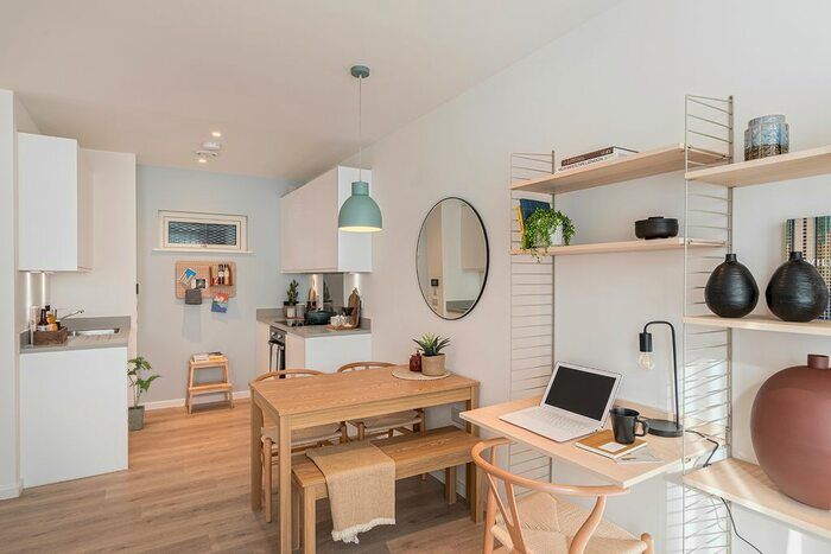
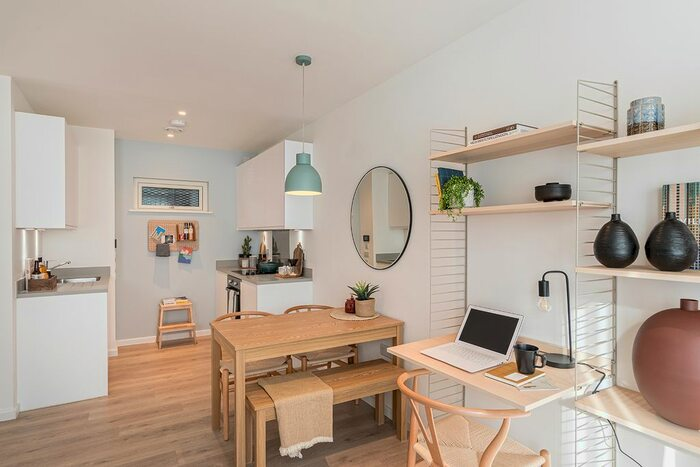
- house plant [127,356,164,432]
